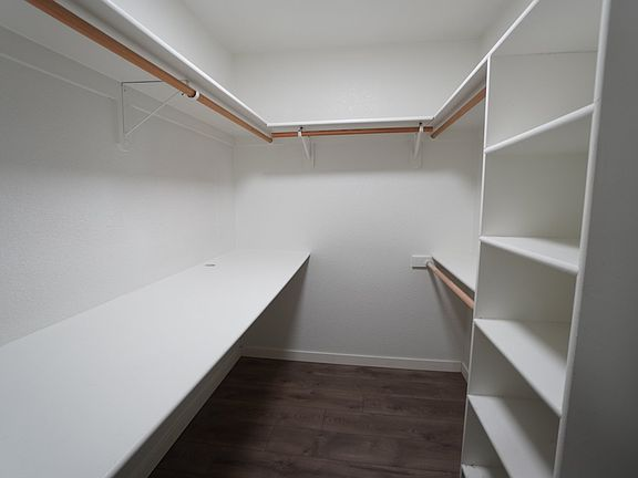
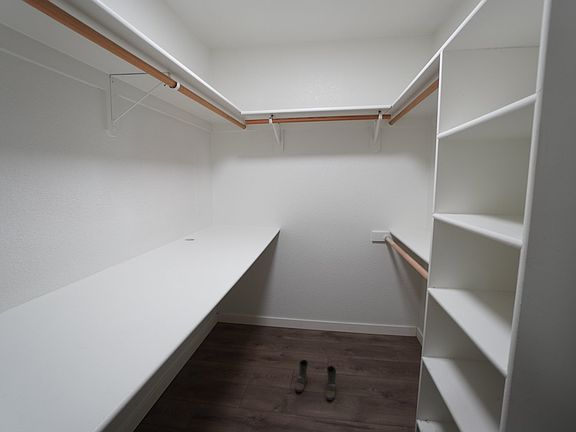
+ boots [294,359,337,401]
